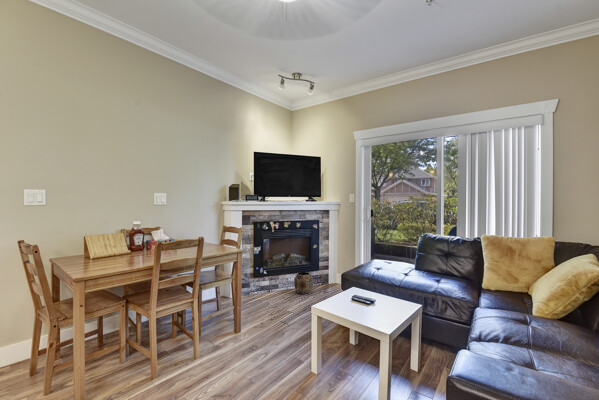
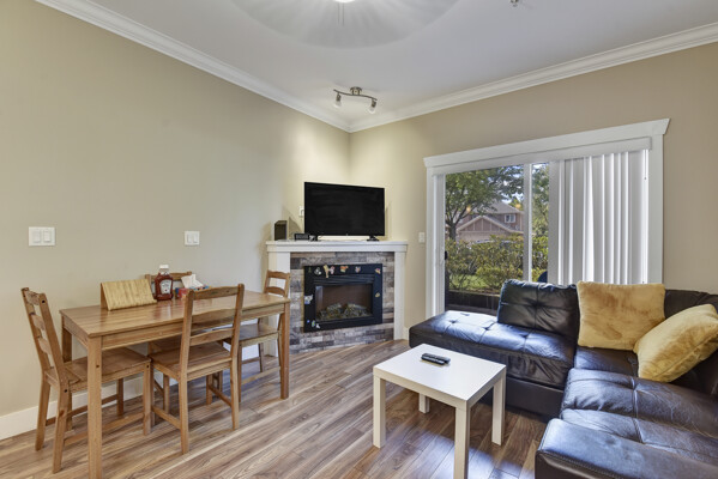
- planter [293,271,314,295]
